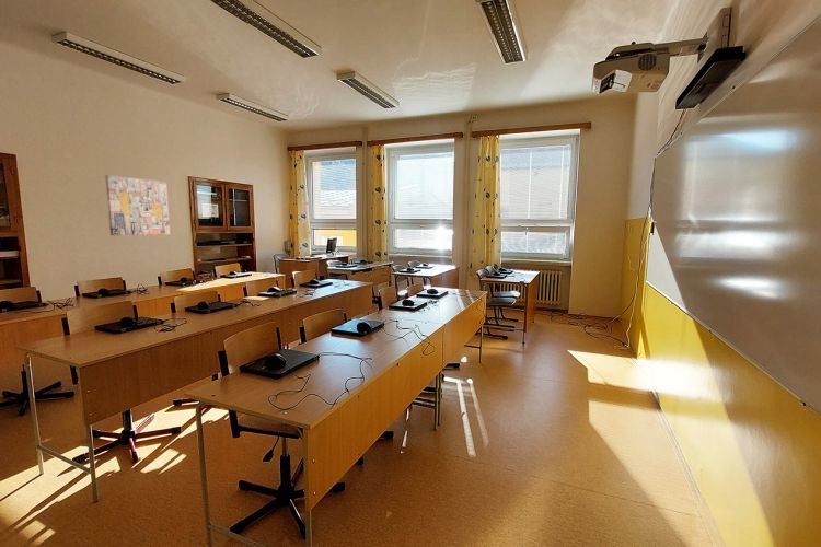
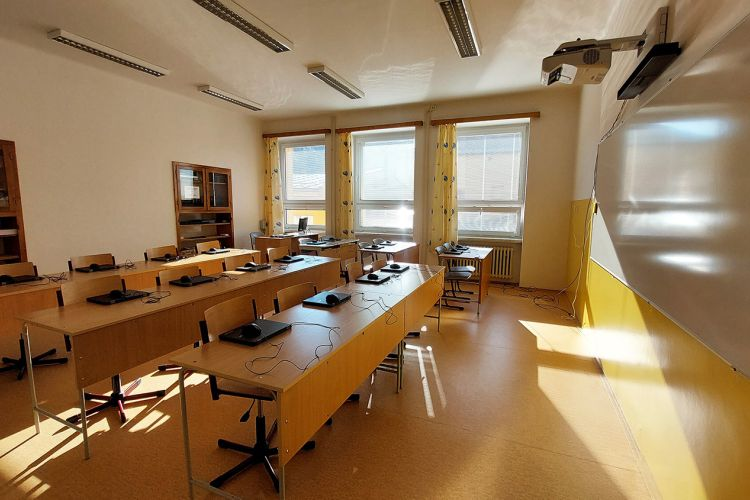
- wall art [104,174,171,236]
